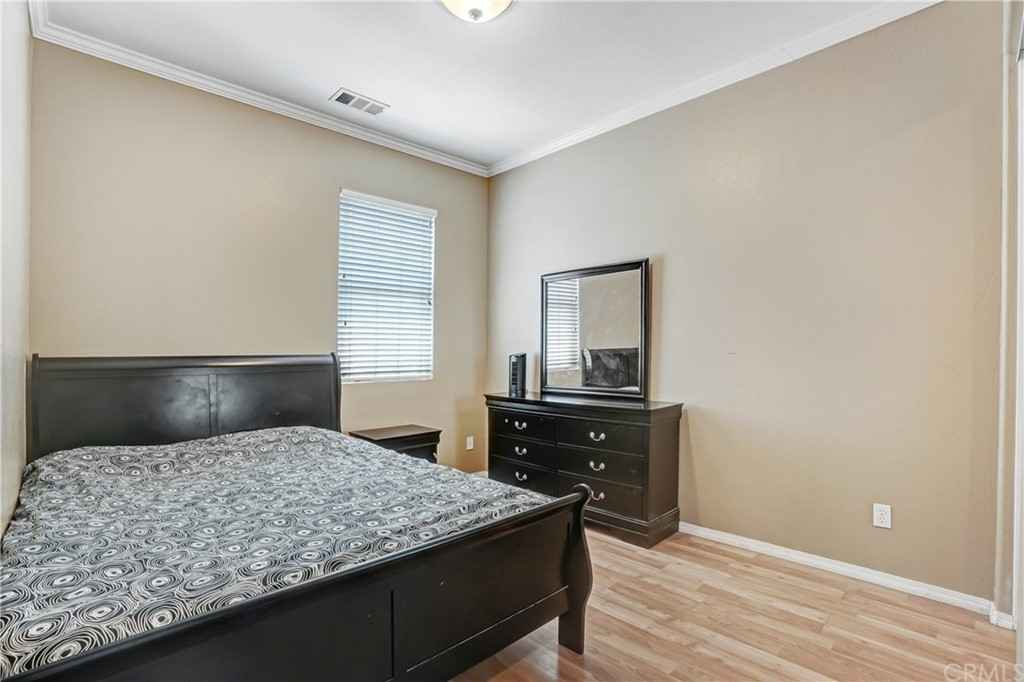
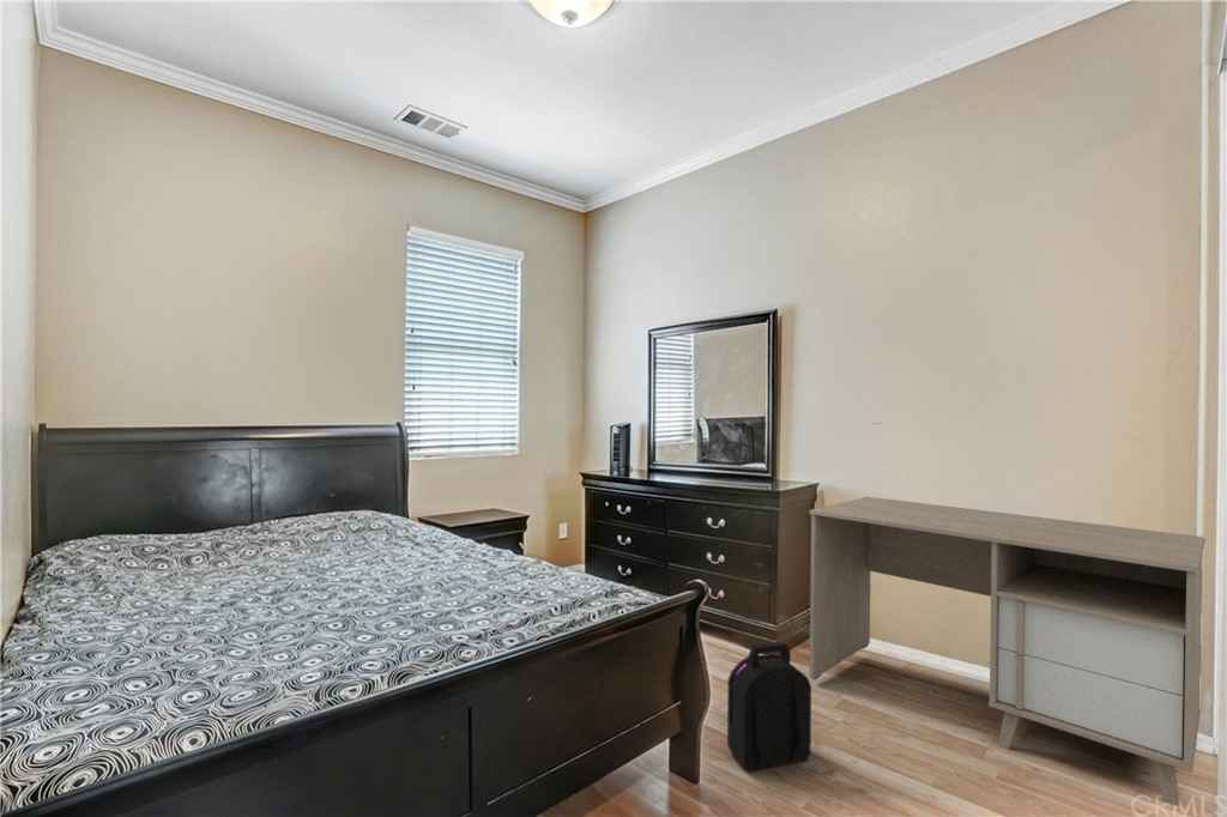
+ desk [809,496,1207,807]
+ backpack [726,641,812,773]
